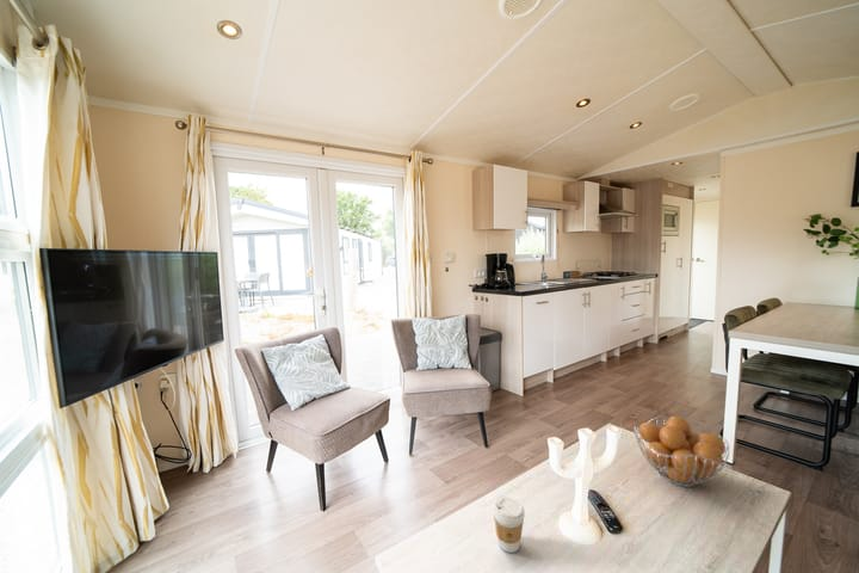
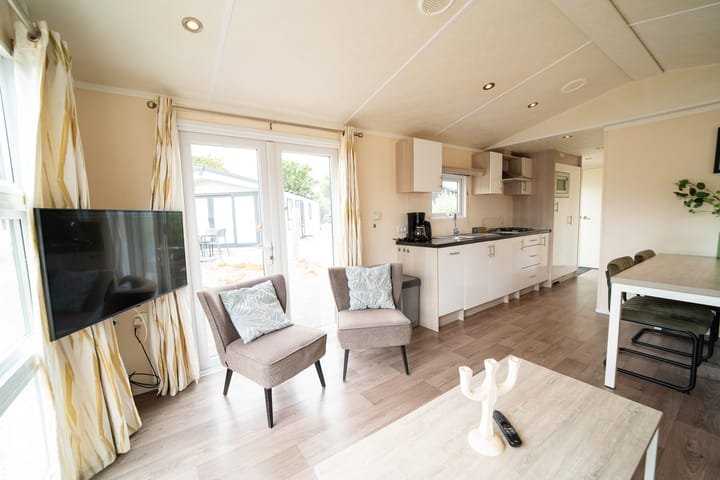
- coffee cup [492,495,526,554]
- fruit basket [632,415,730,488]
